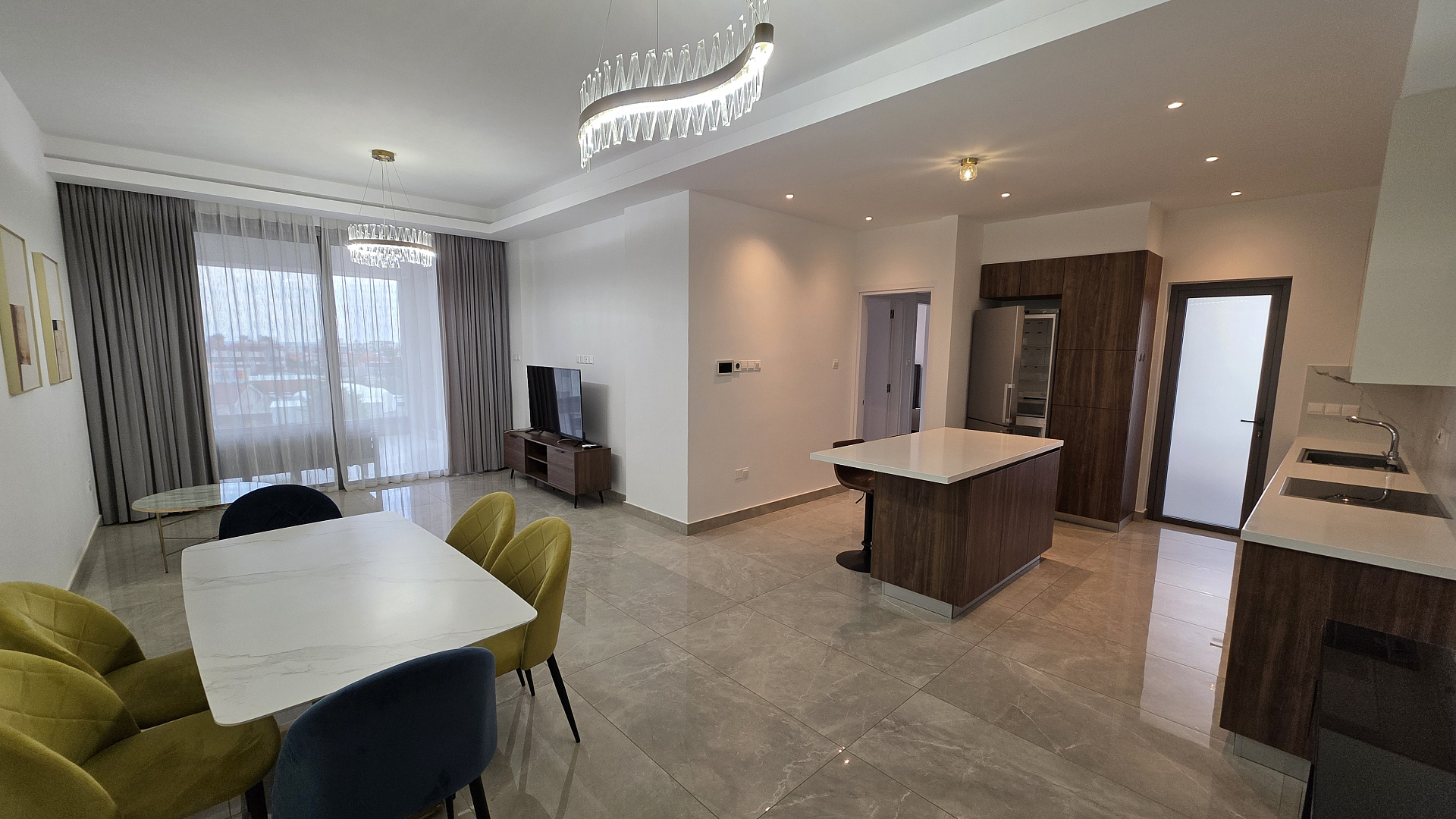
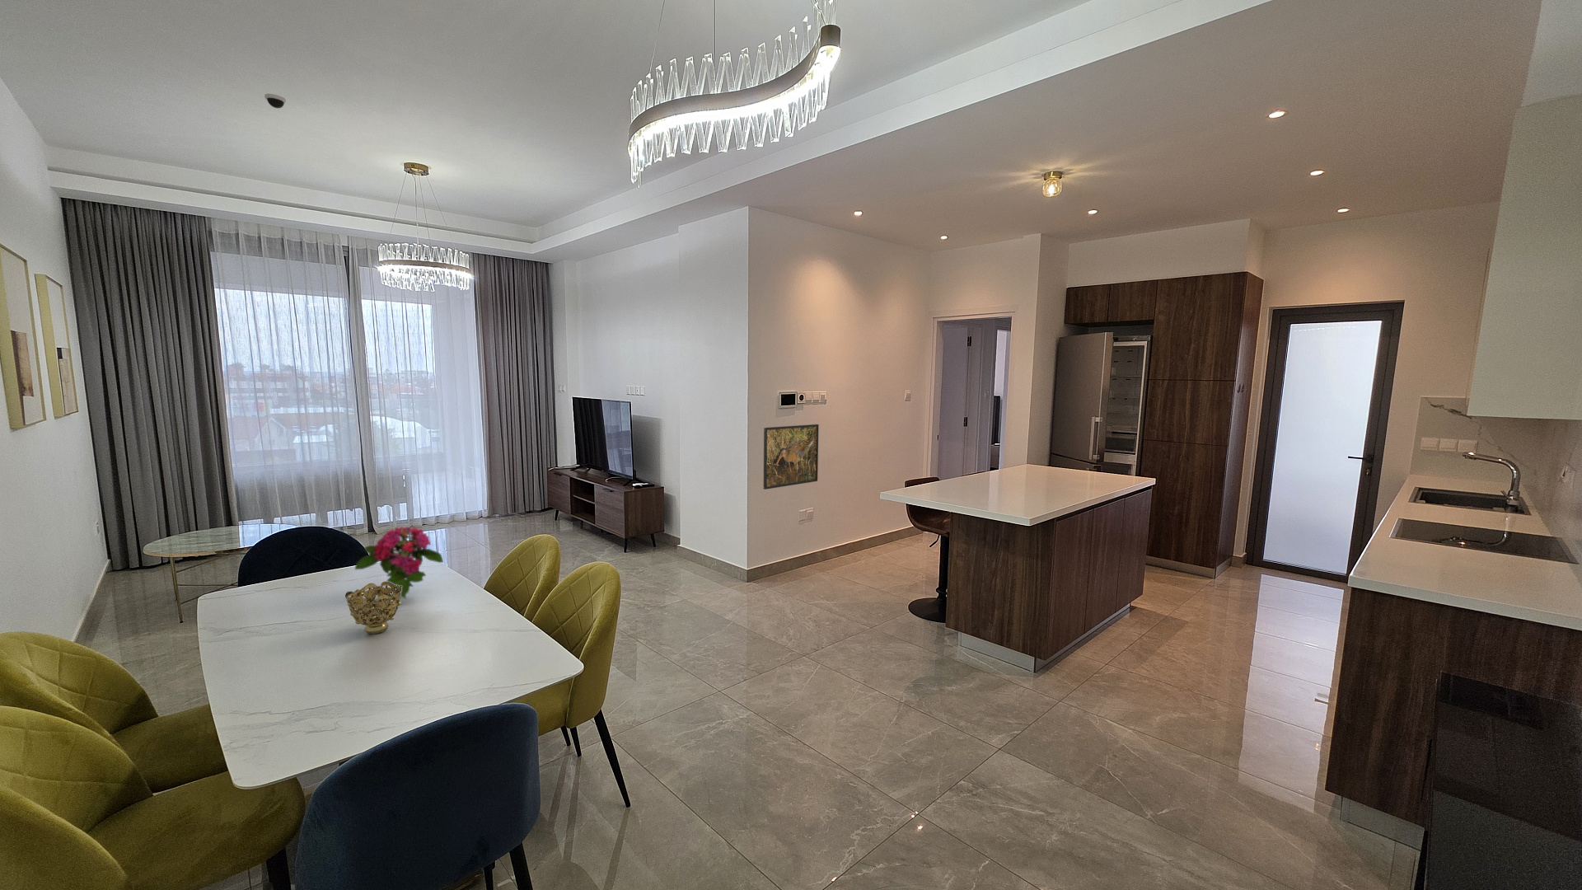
+ dome security camera [264,93,287,109]
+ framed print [763,424,820,490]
+ decorative bowl [344,581,403,635]
+ flower [354,526,444,600]
